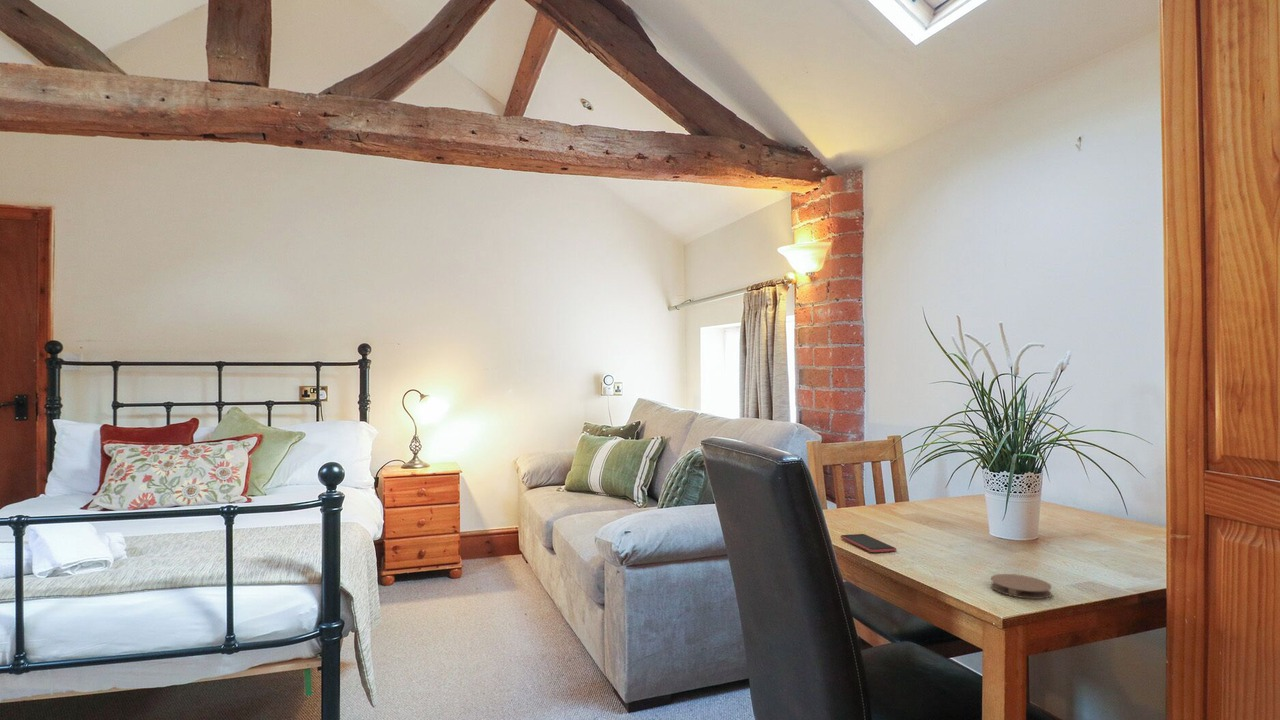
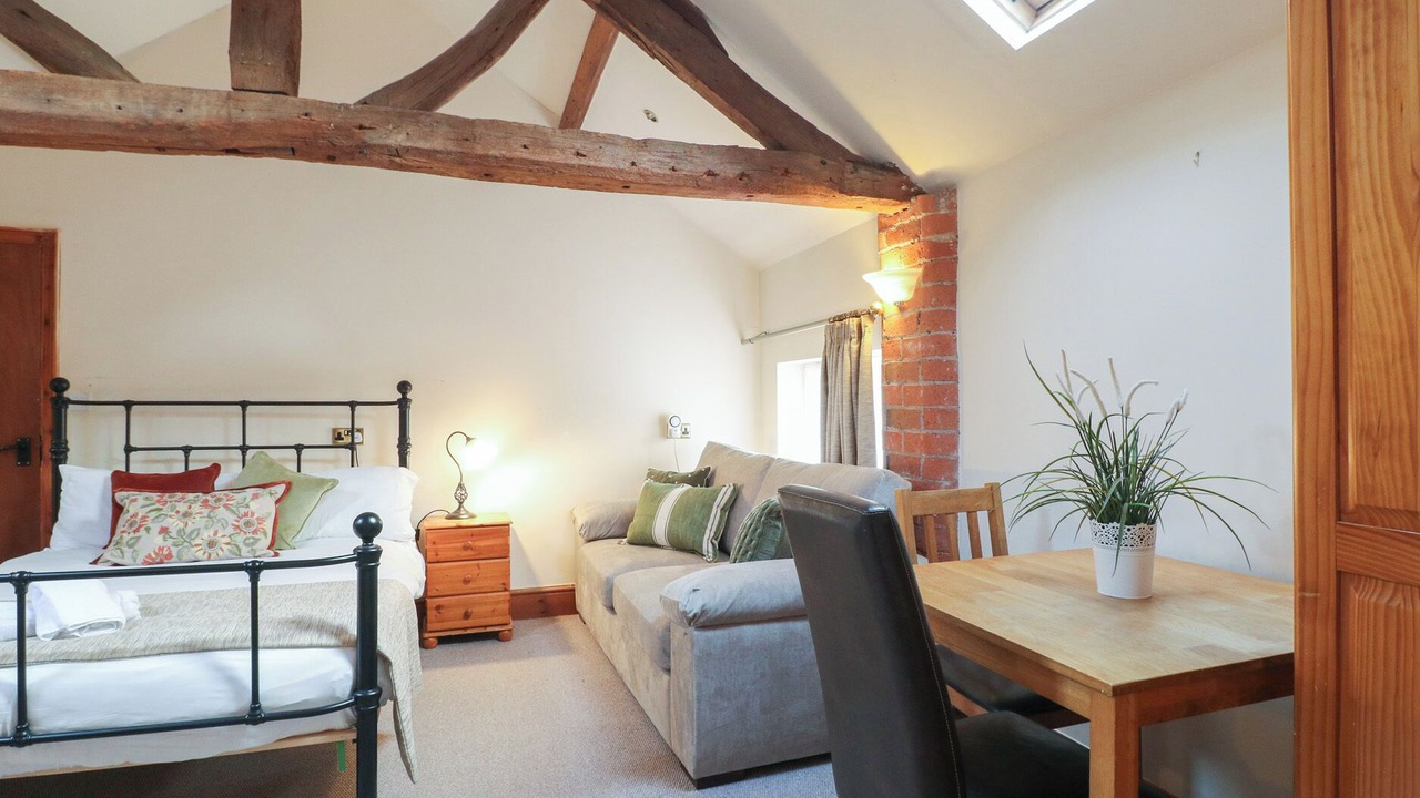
- coaster [989,573,1053,600]
- smartphone [840,533,897,553]
